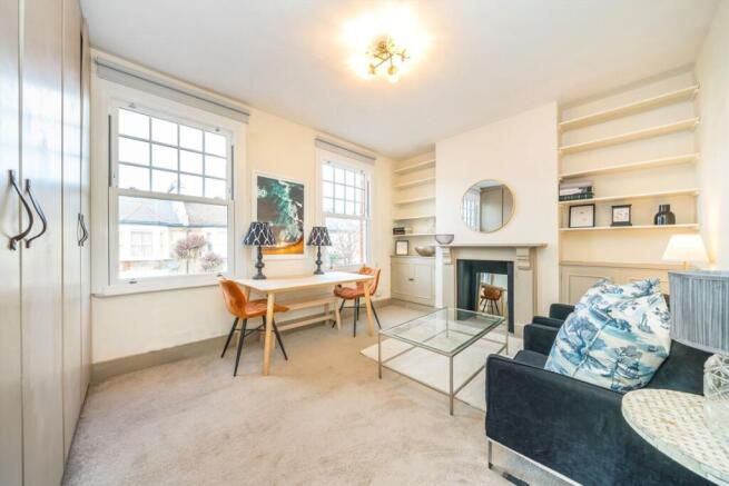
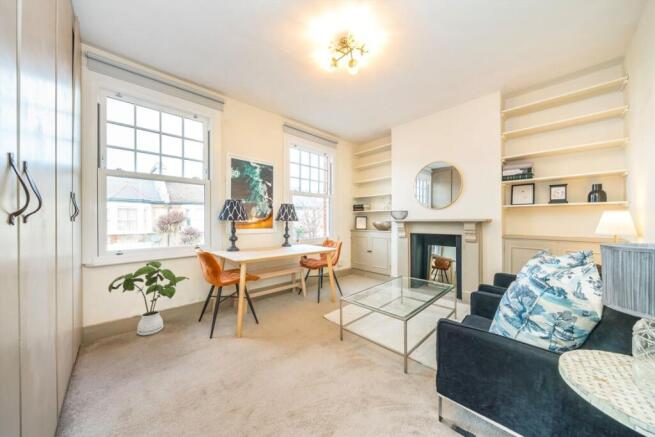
+ house plant [107,260,190,336]
